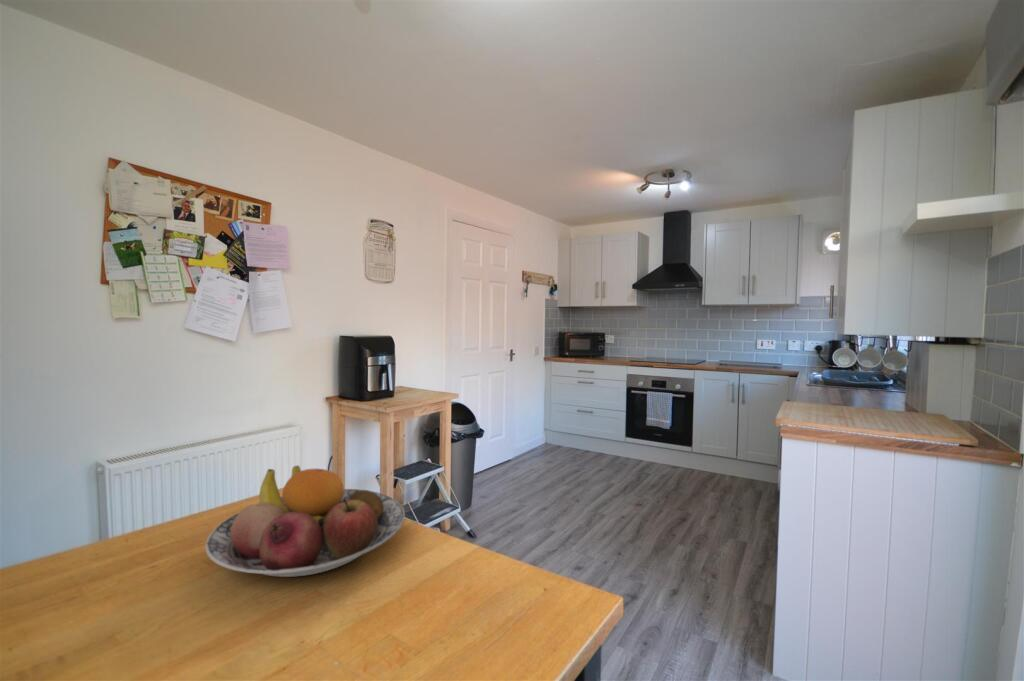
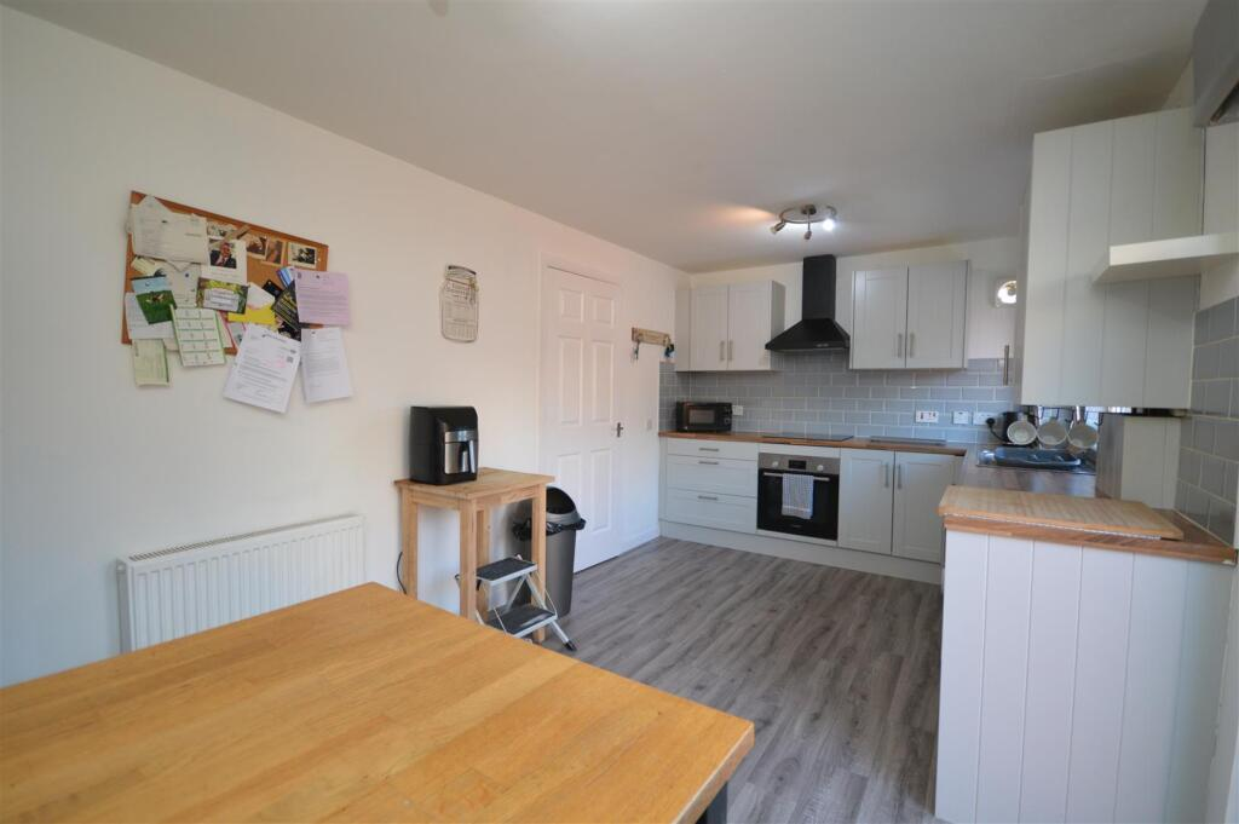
- fruit bowl [204,465,406,578]
